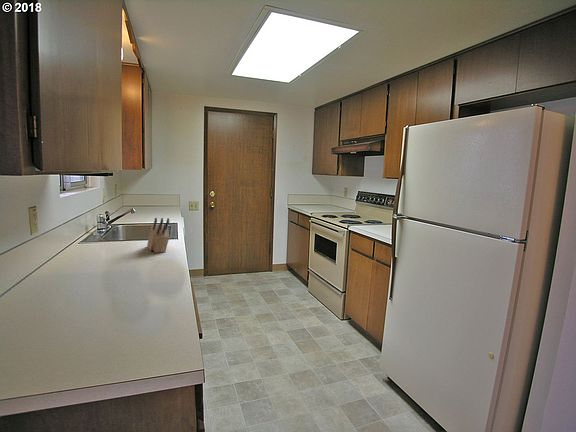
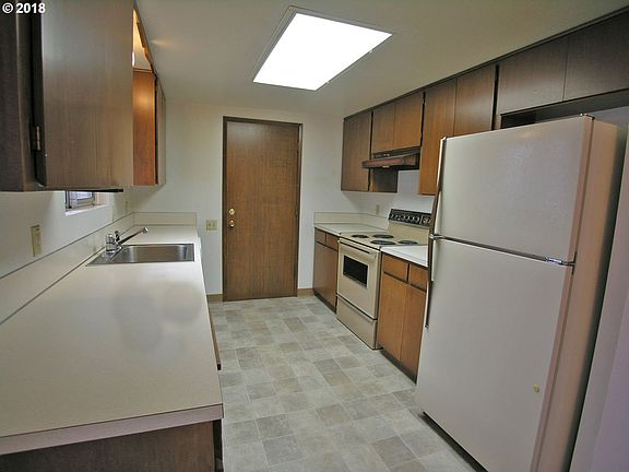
- knife block [146,217,170,254]
